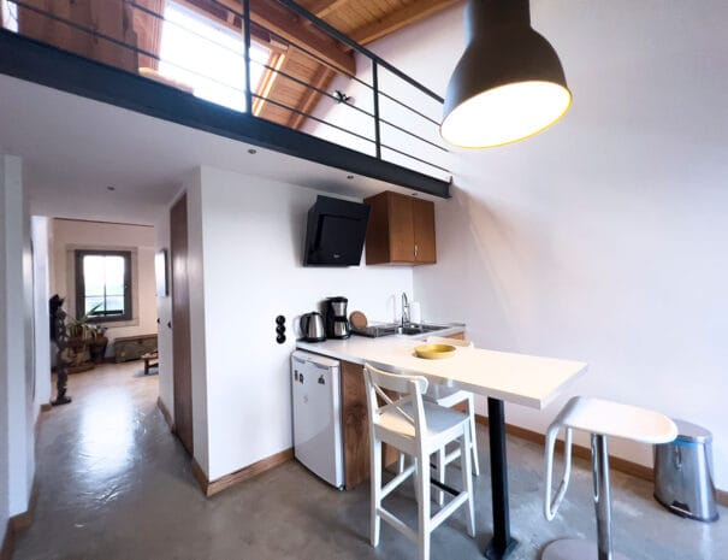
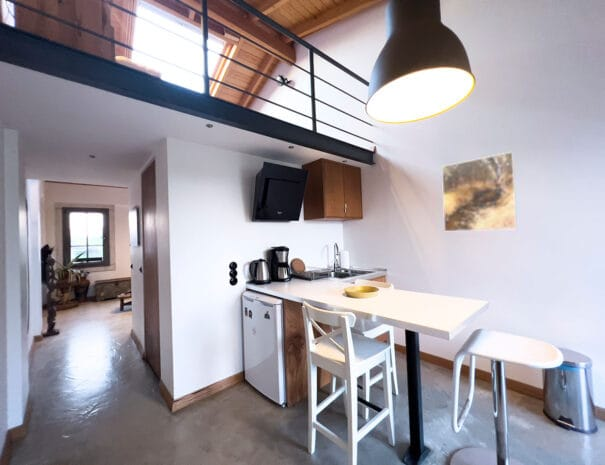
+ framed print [441,151,518,232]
